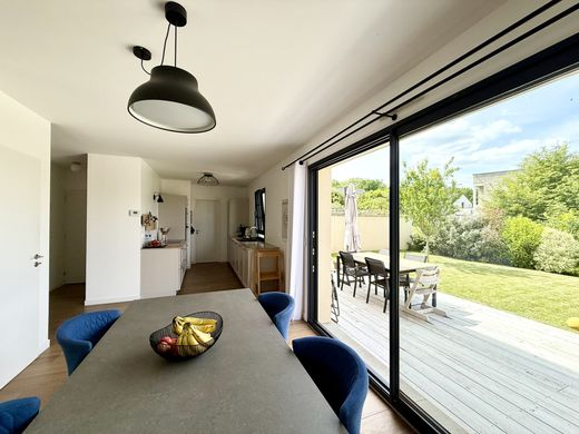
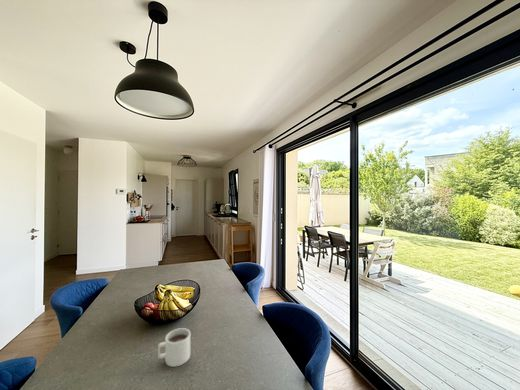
+ mug [157,327,191,368]
